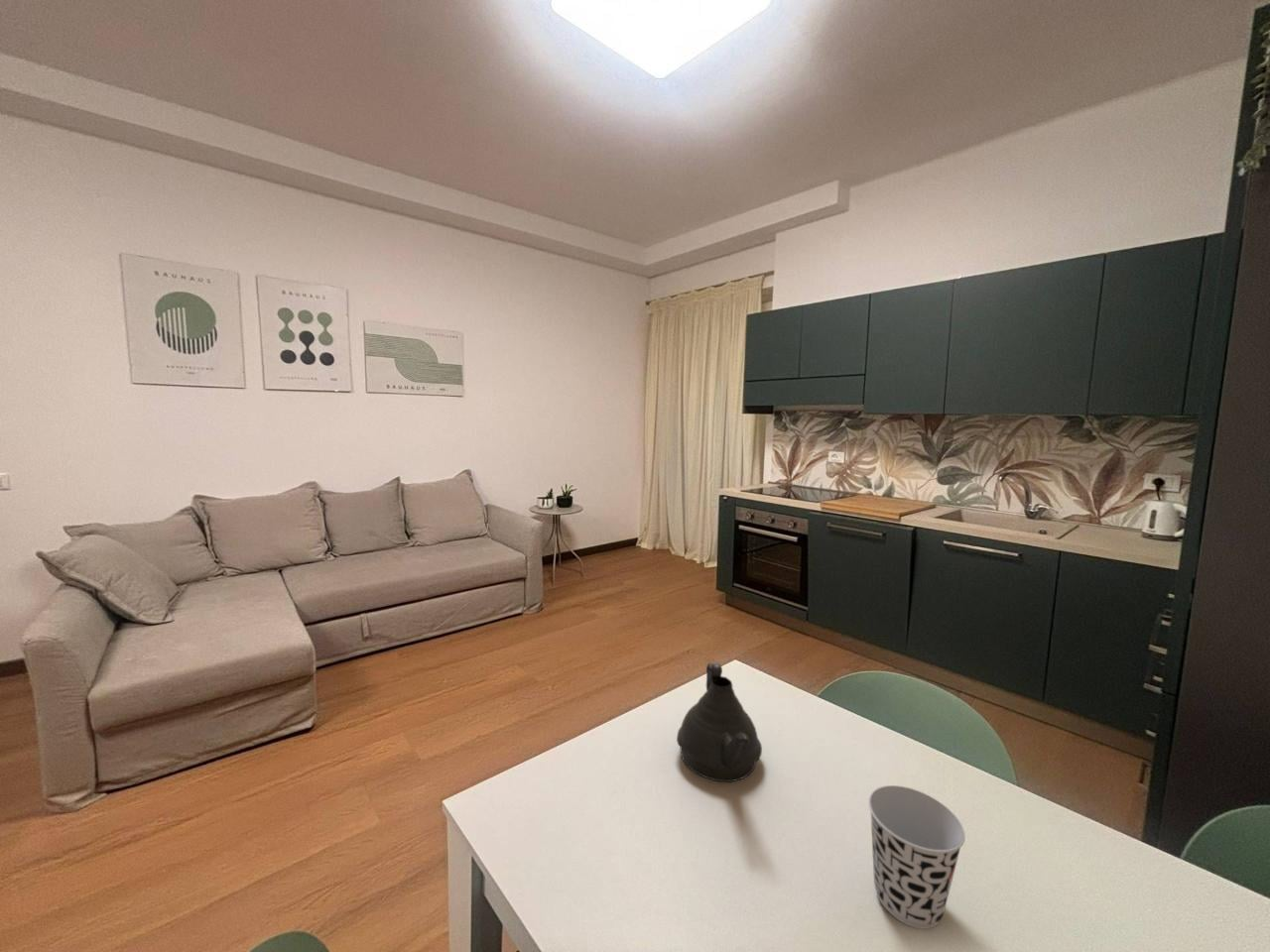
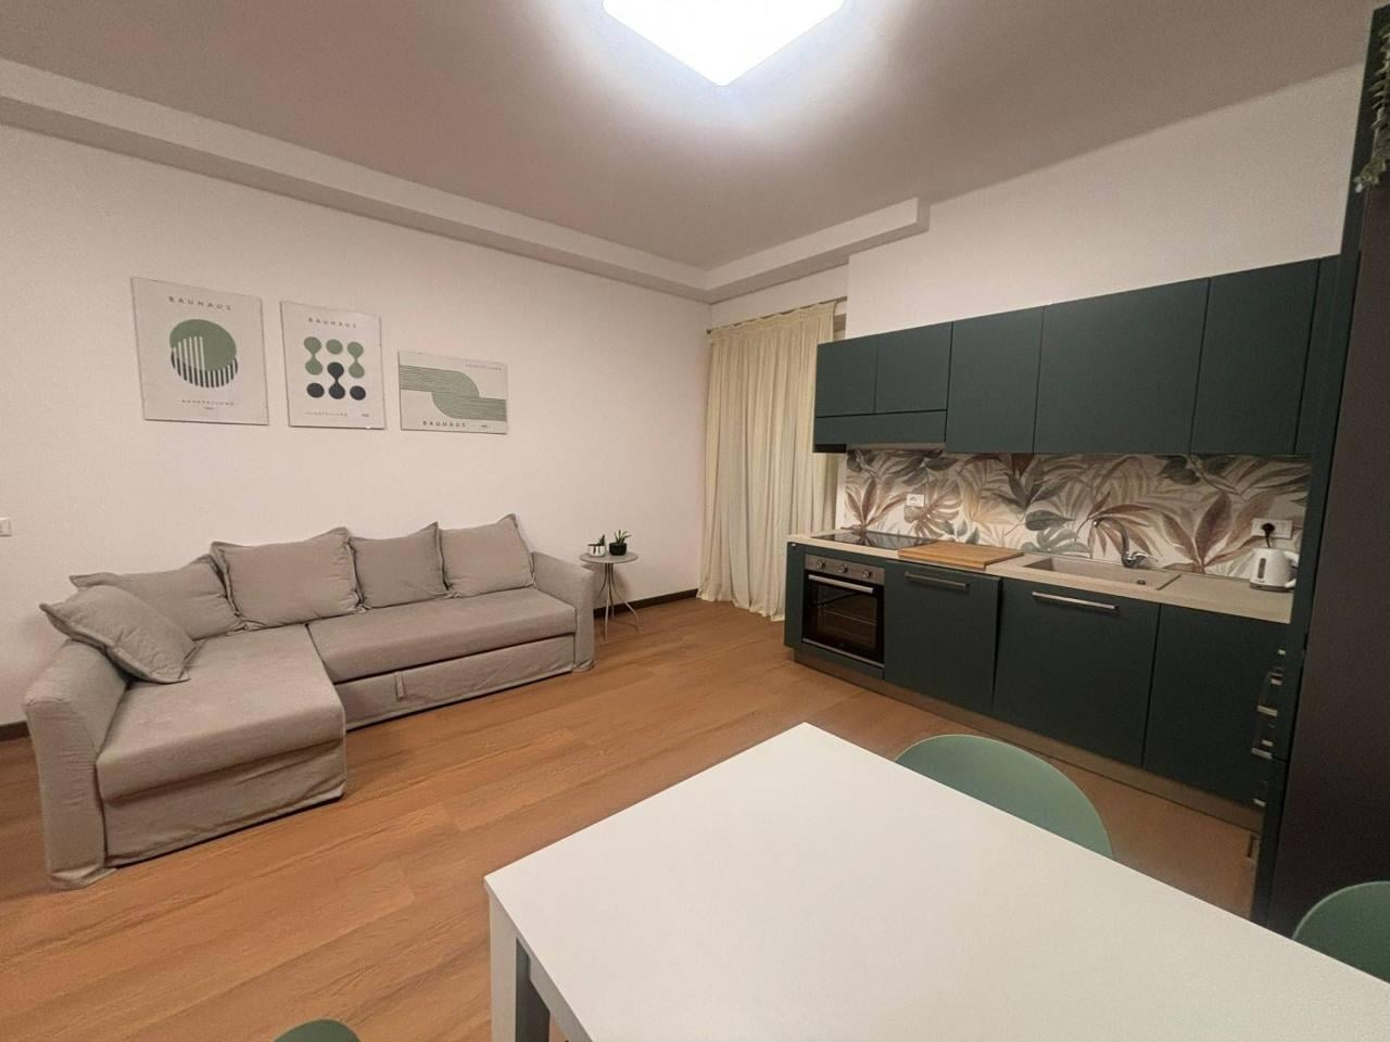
- teapot [676,661,763,782]
- cup [867,784,966,930]
